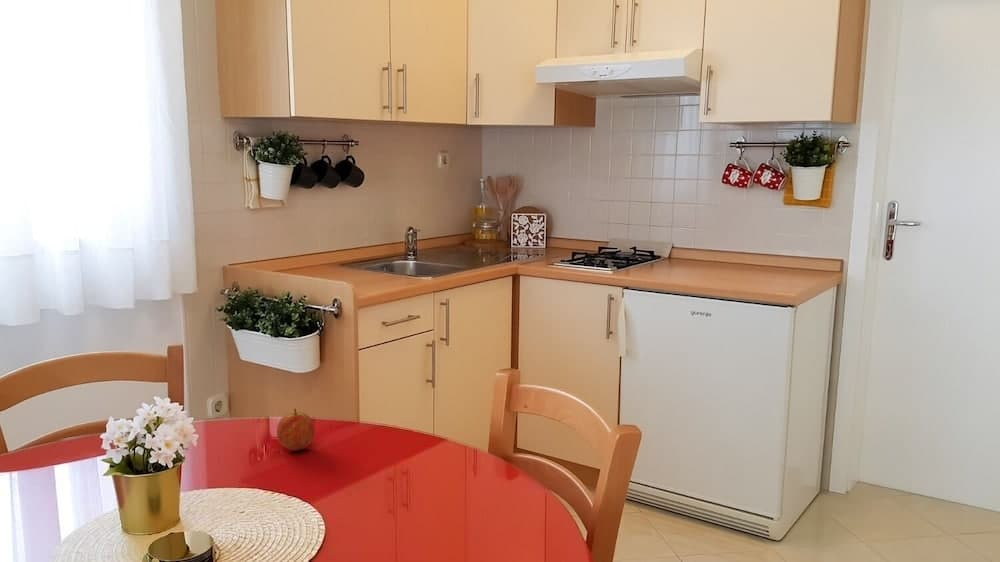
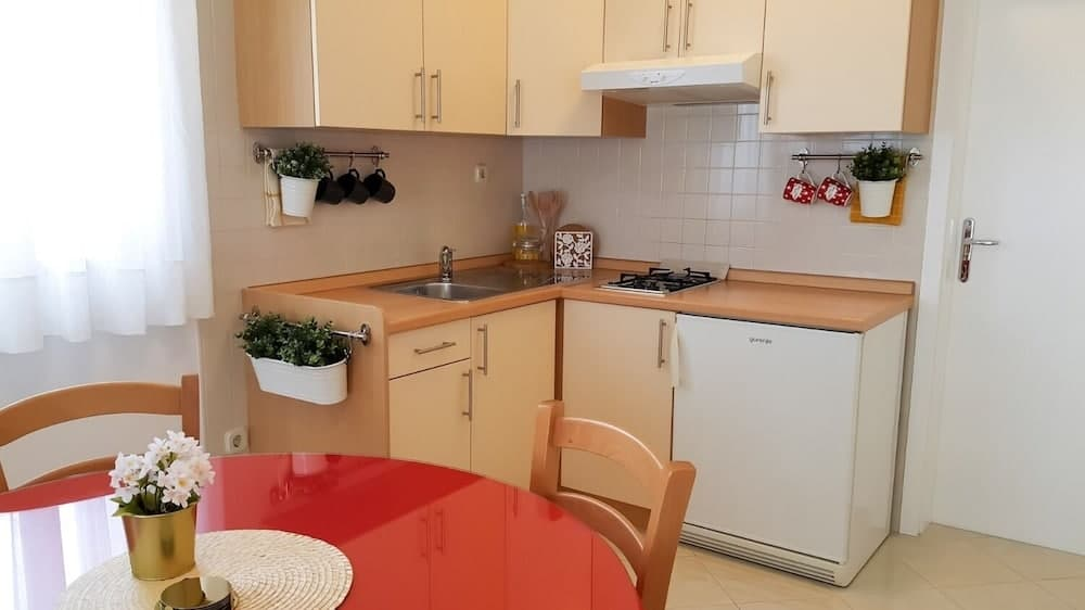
- fruit [276,408,316,452]
